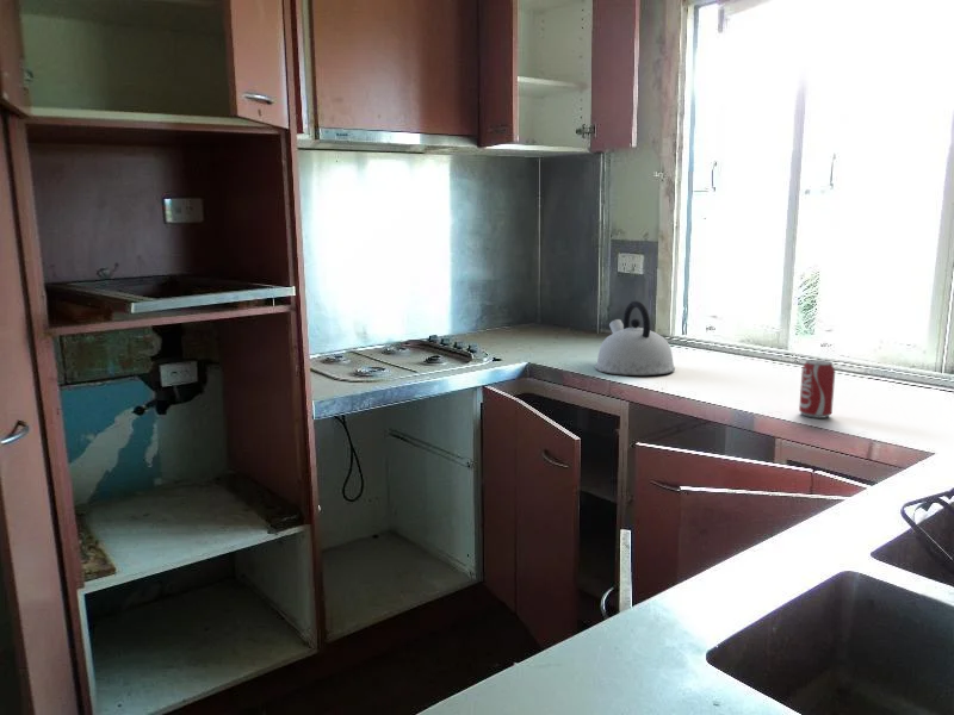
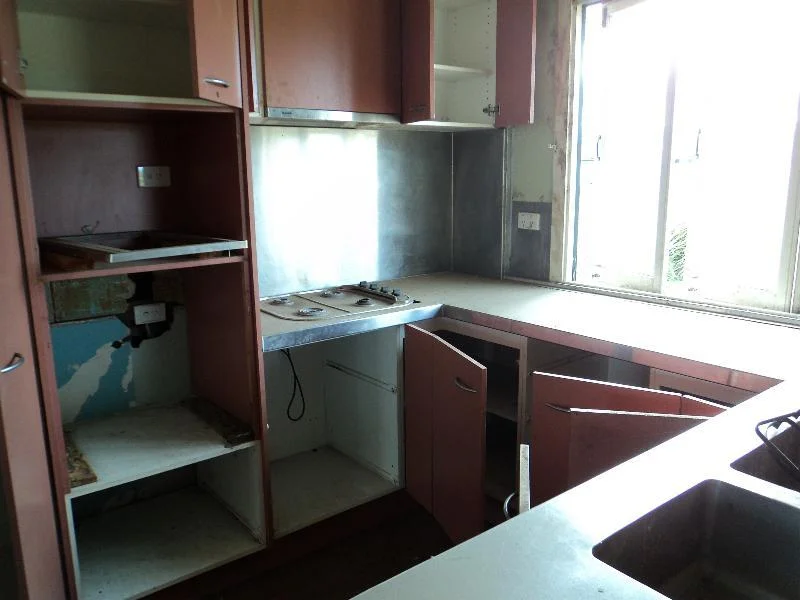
- kettle [594,299,676,377]
- beverage can [798,359,836,419]
